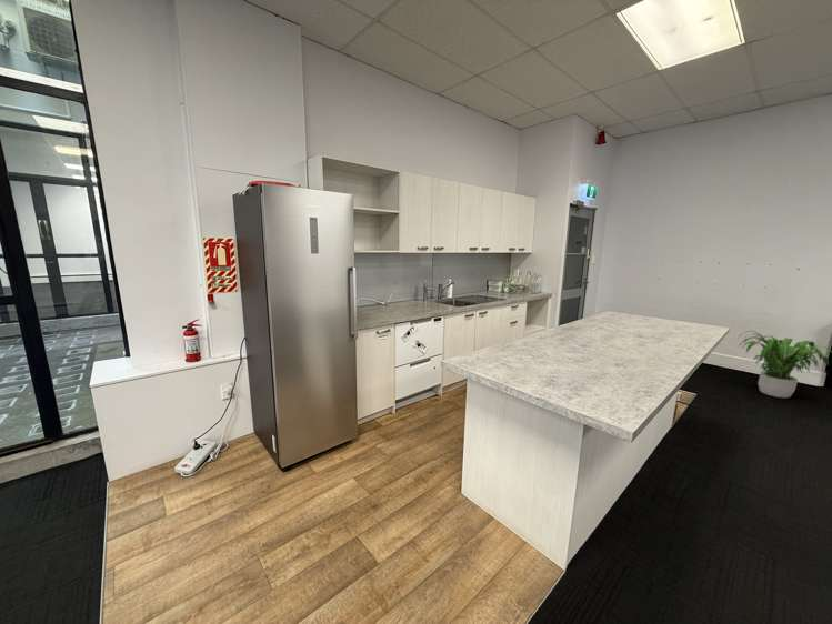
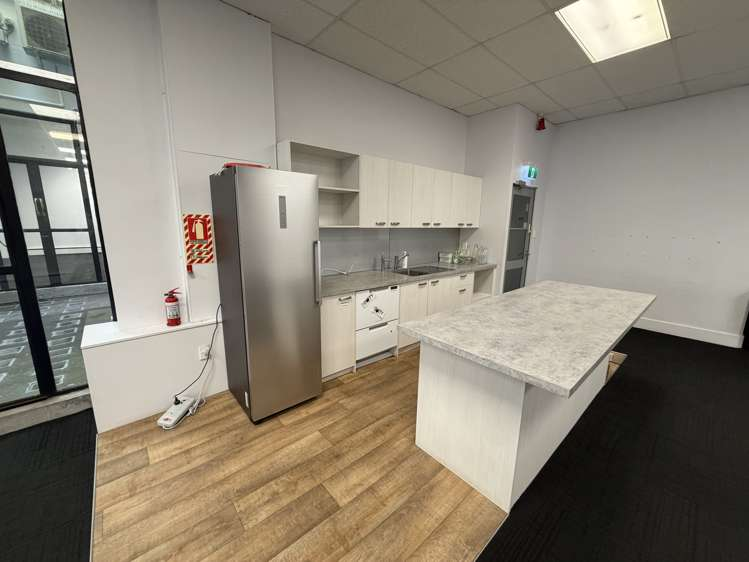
- potted plant [736,330,832,399]
